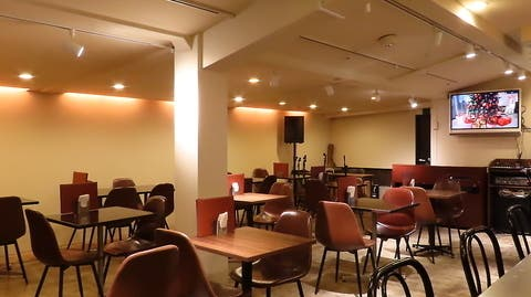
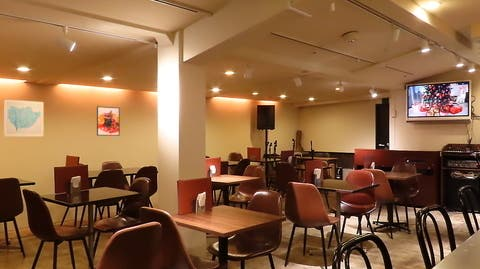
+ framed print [96,105,121,137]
+ wall art [3,99,45,137]
